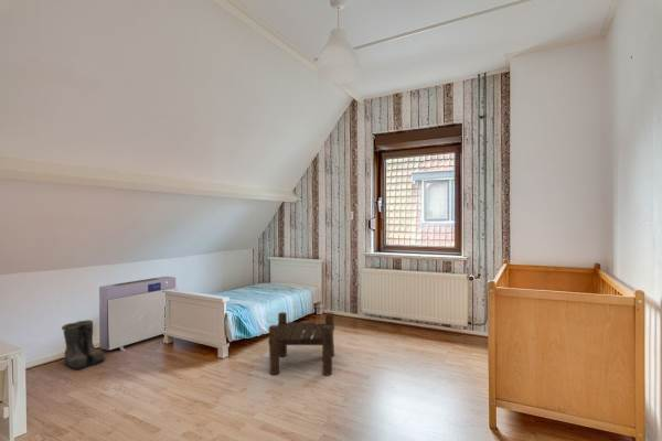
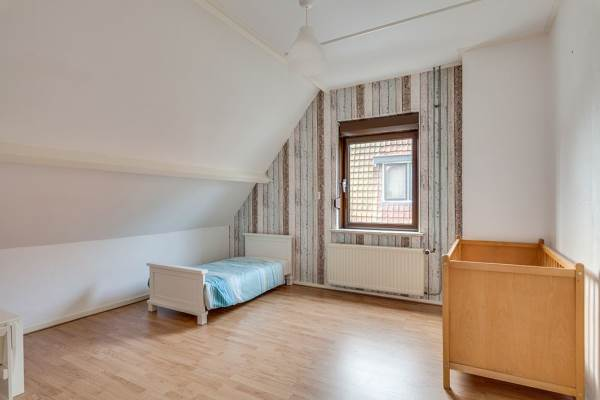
- boots [61,319,106,370]
- air purifier [98,276,178,352]
- stool [268,311,335,377]
